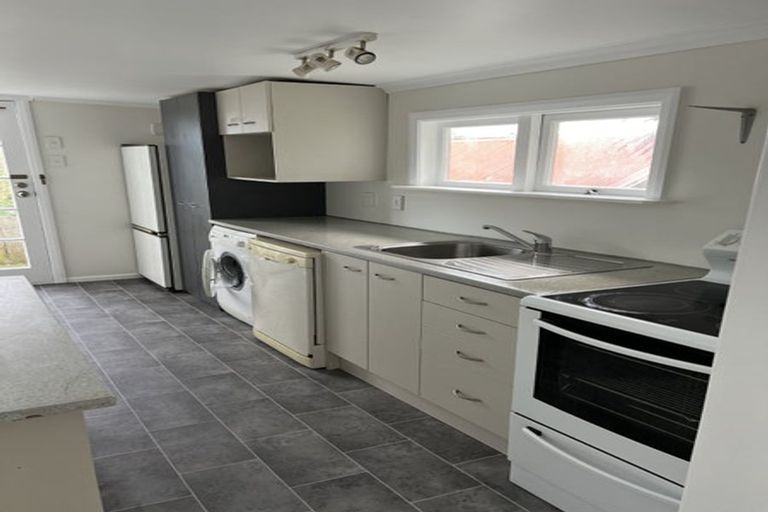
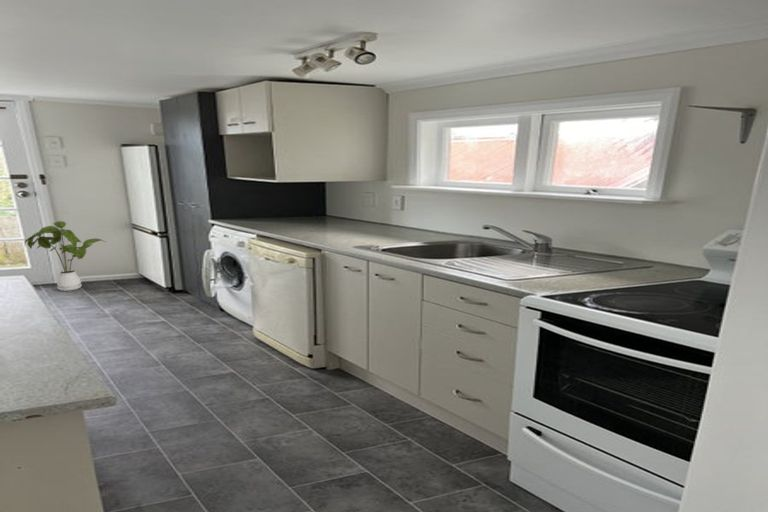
+ house plant [24,220,106,292]
